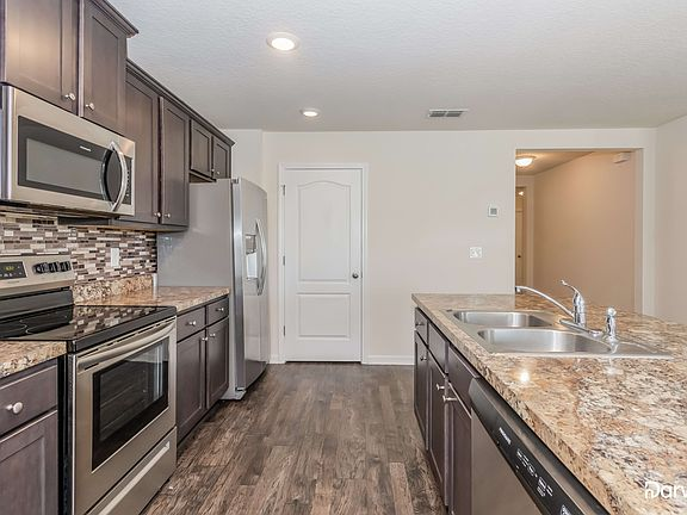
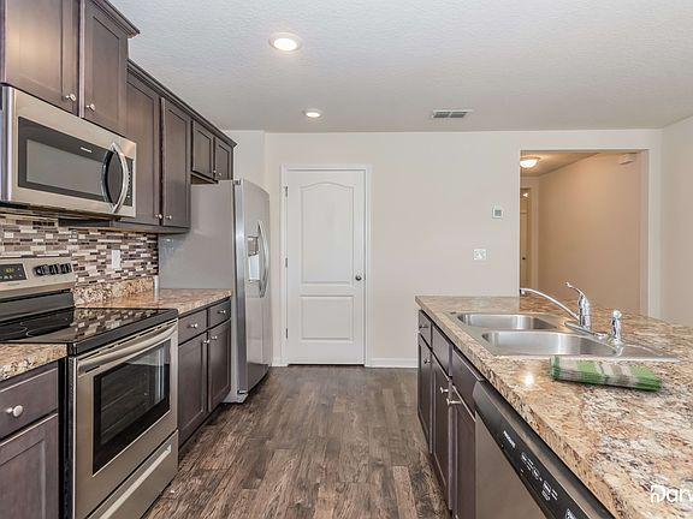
+ dish towel [547,354,663,390]
